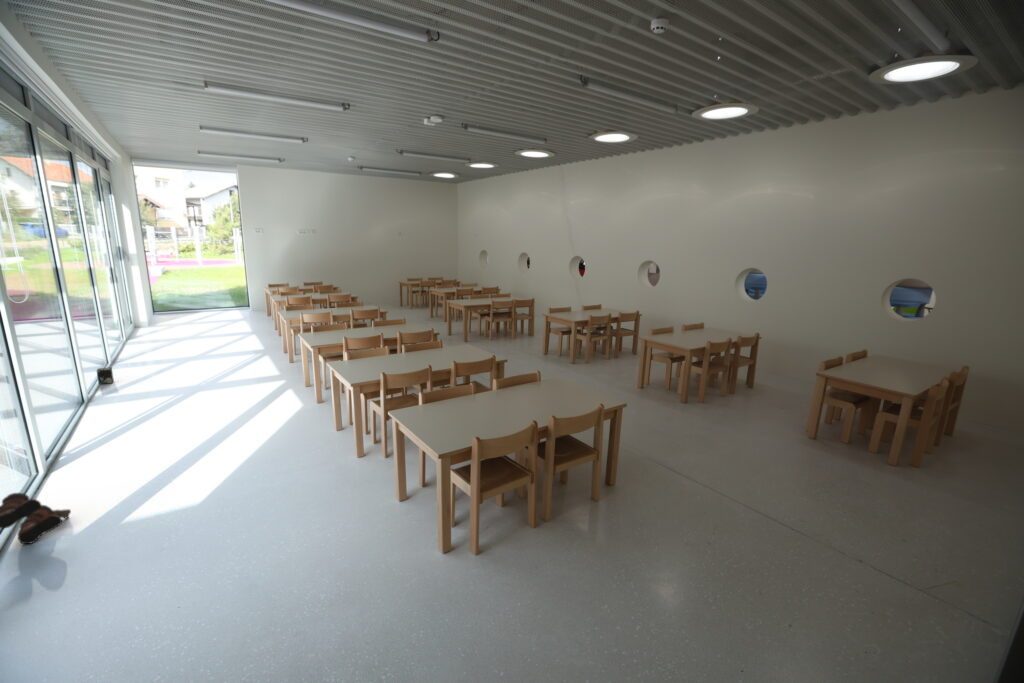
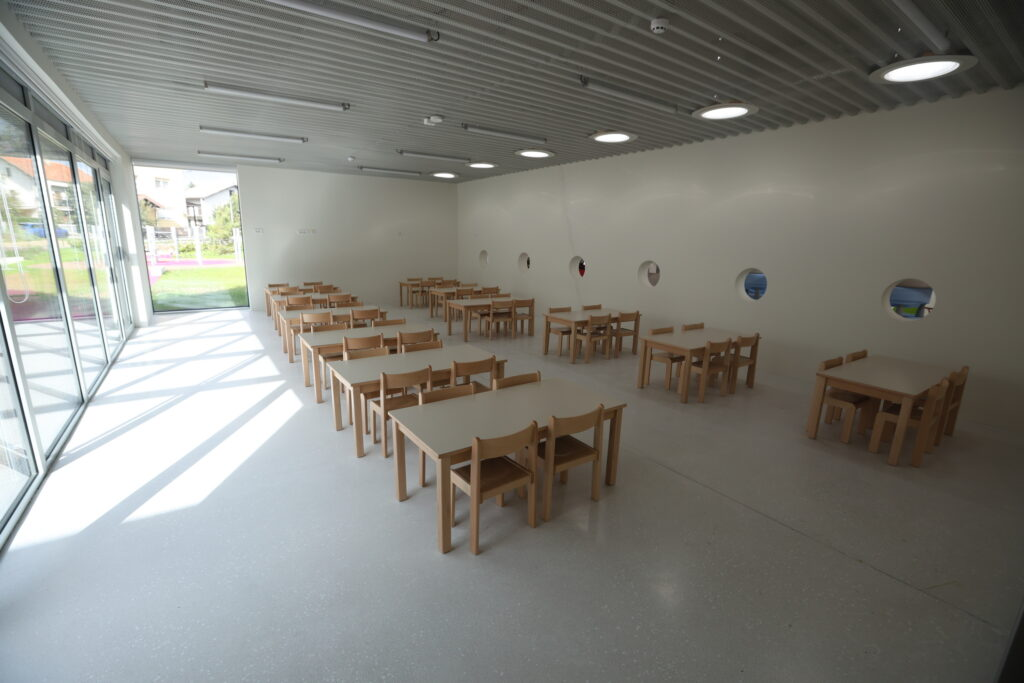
- boots [0,492,72,545]
- box [96,366,115,386]
